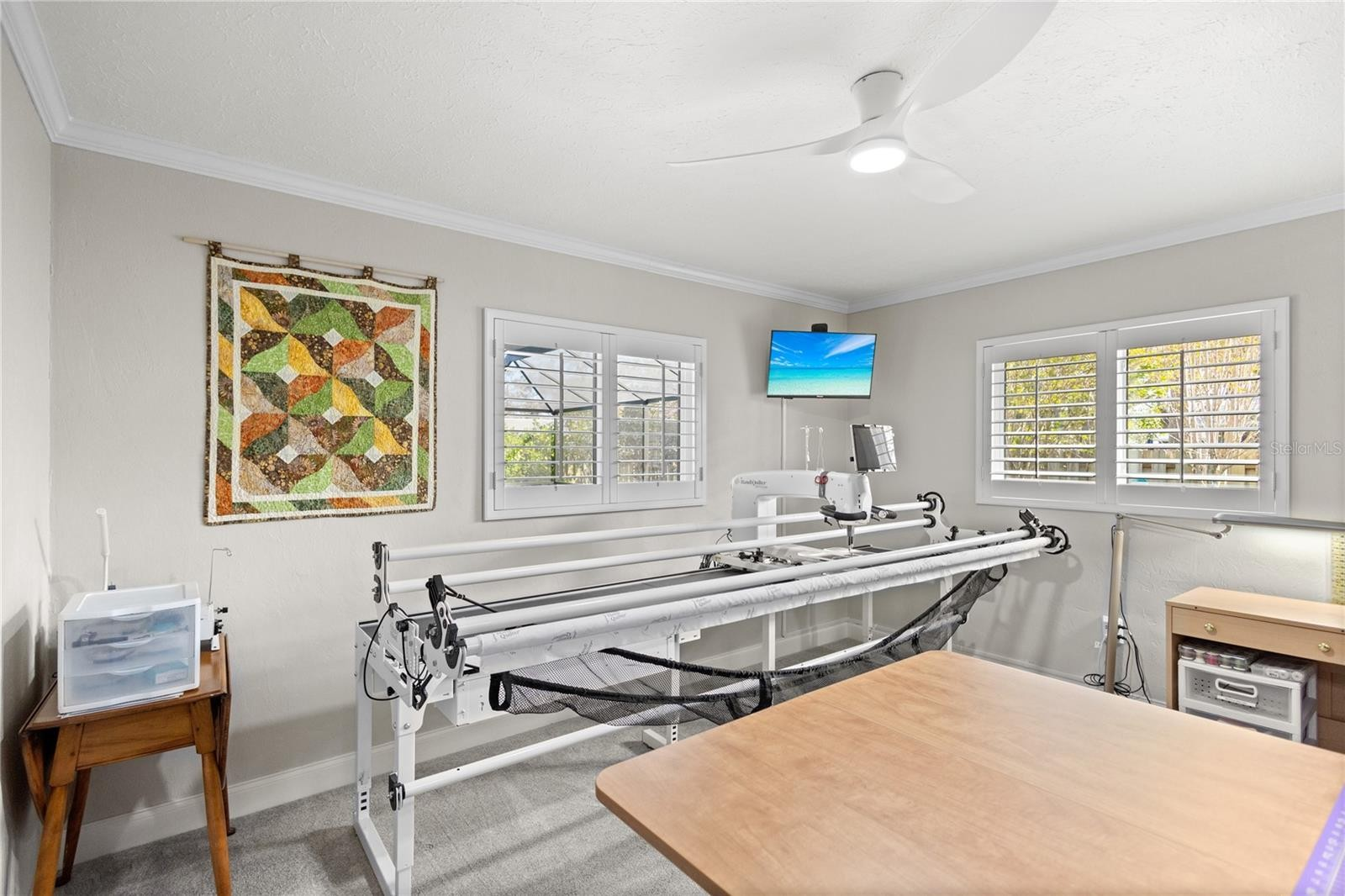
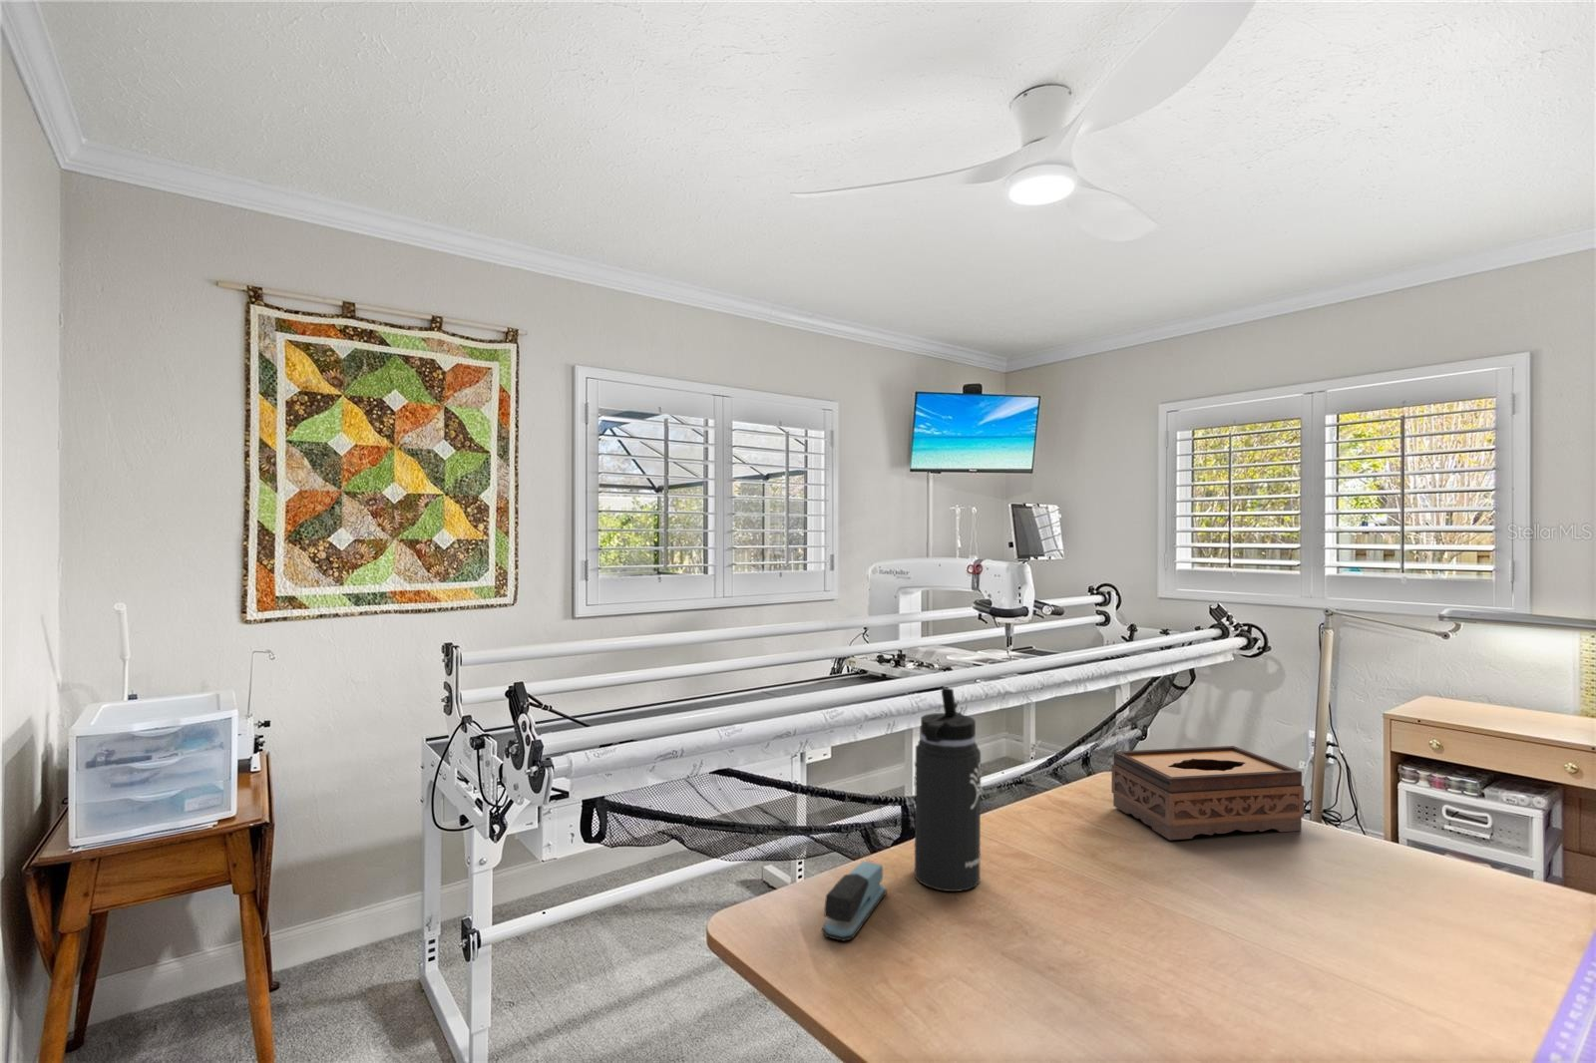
+ tissue box [1111,745,1305,841]
+ stapler [821,860,888,942]
+ thermos bottle [913,687,983,892]
